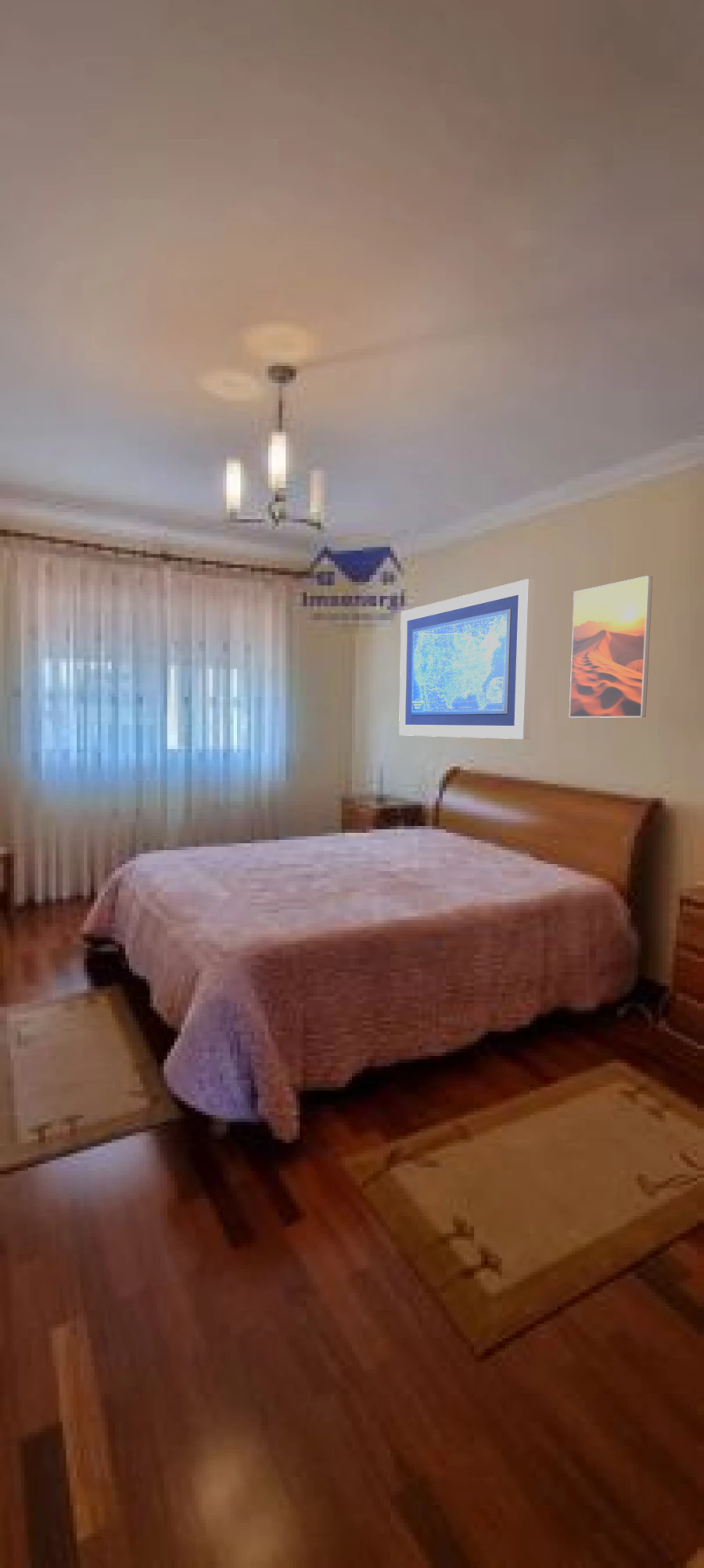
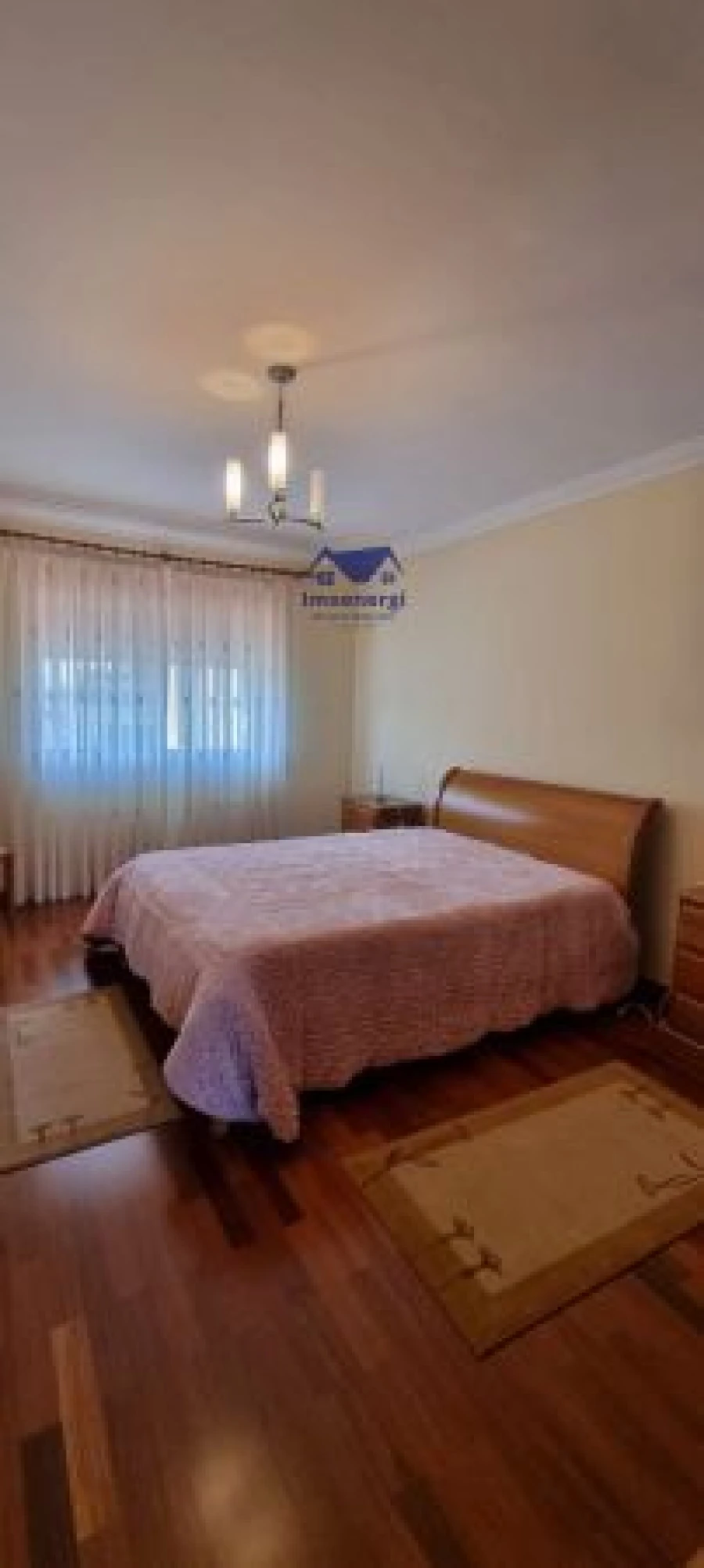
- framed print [569,575,653,719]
- wall art [398,578,536,740]
